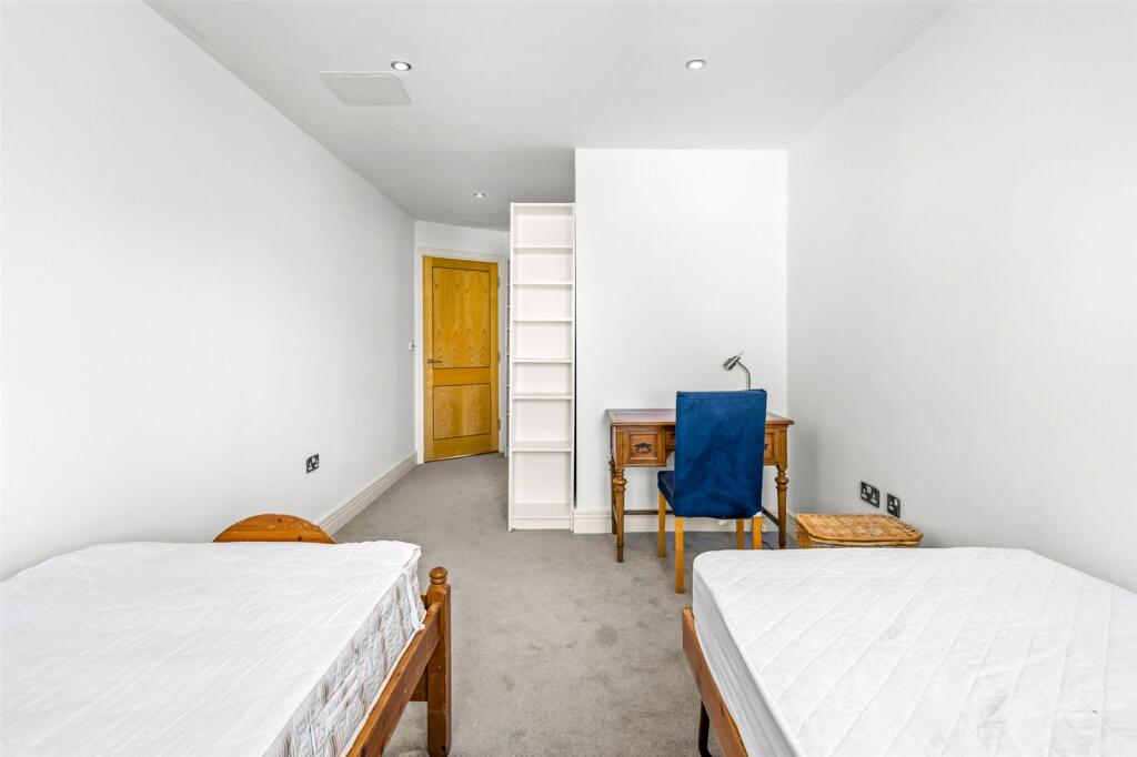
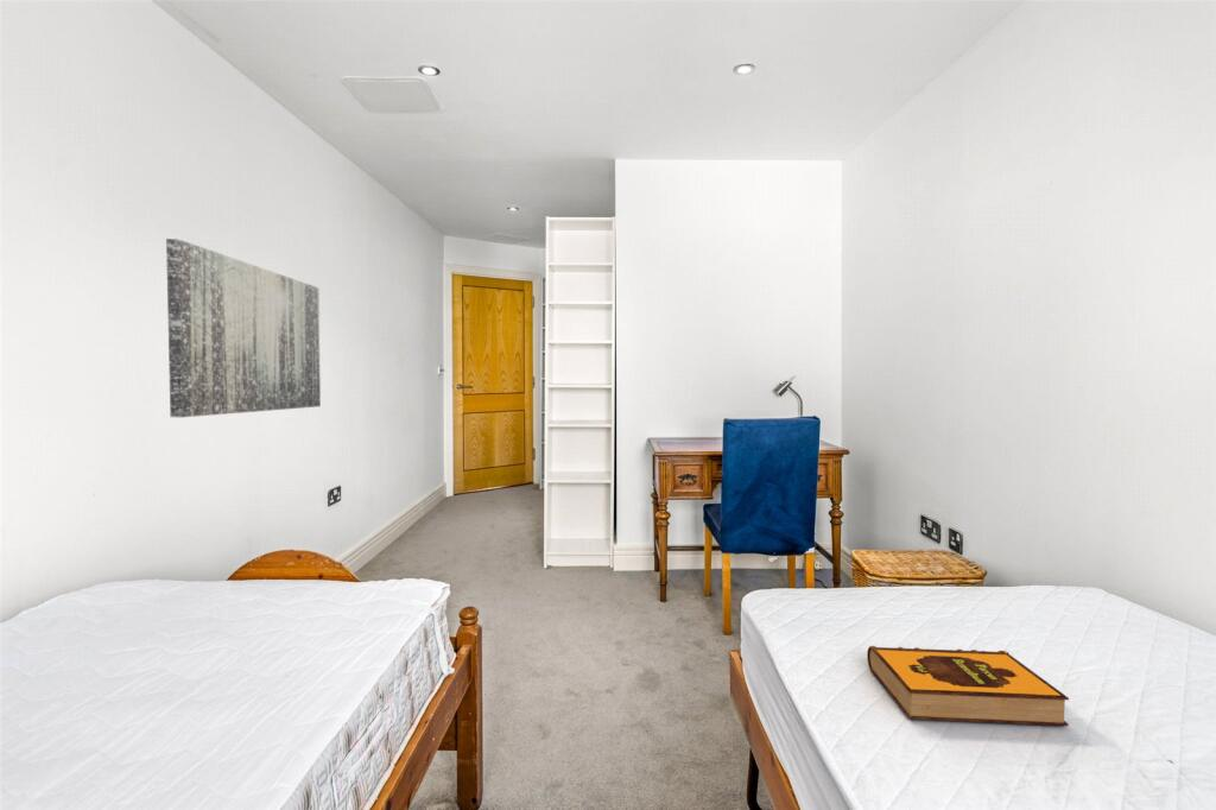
+ wall art [165,238,322,418]
+ hardback book [866,645,1070,727]
